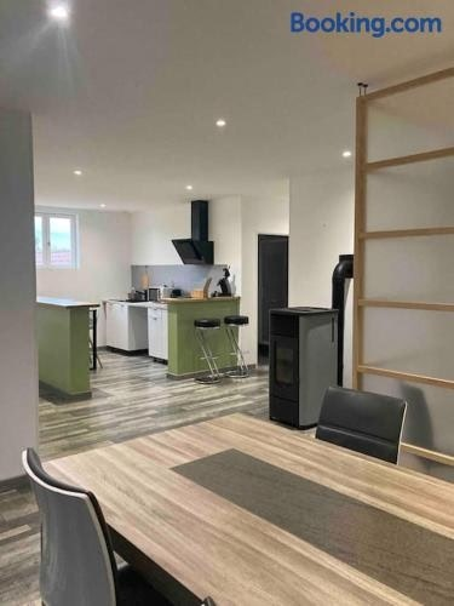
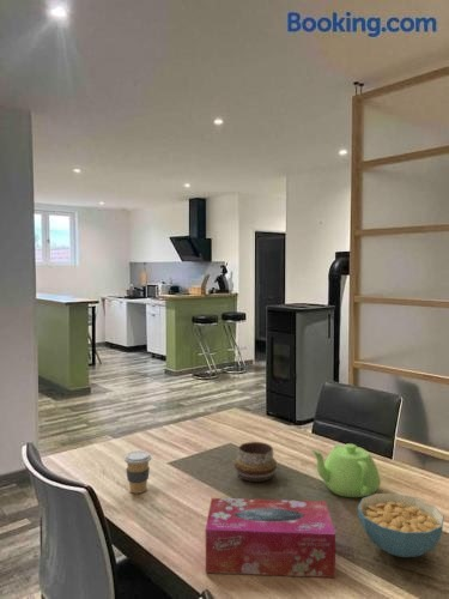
+ cereal bowl [357,492,445,558]
+ teapot [310,443,381,498]
+ coffee cup [123,449,152,495]
+ decorative bowl [233,441,278,483]
+ tissue box [205,497,336,579]
